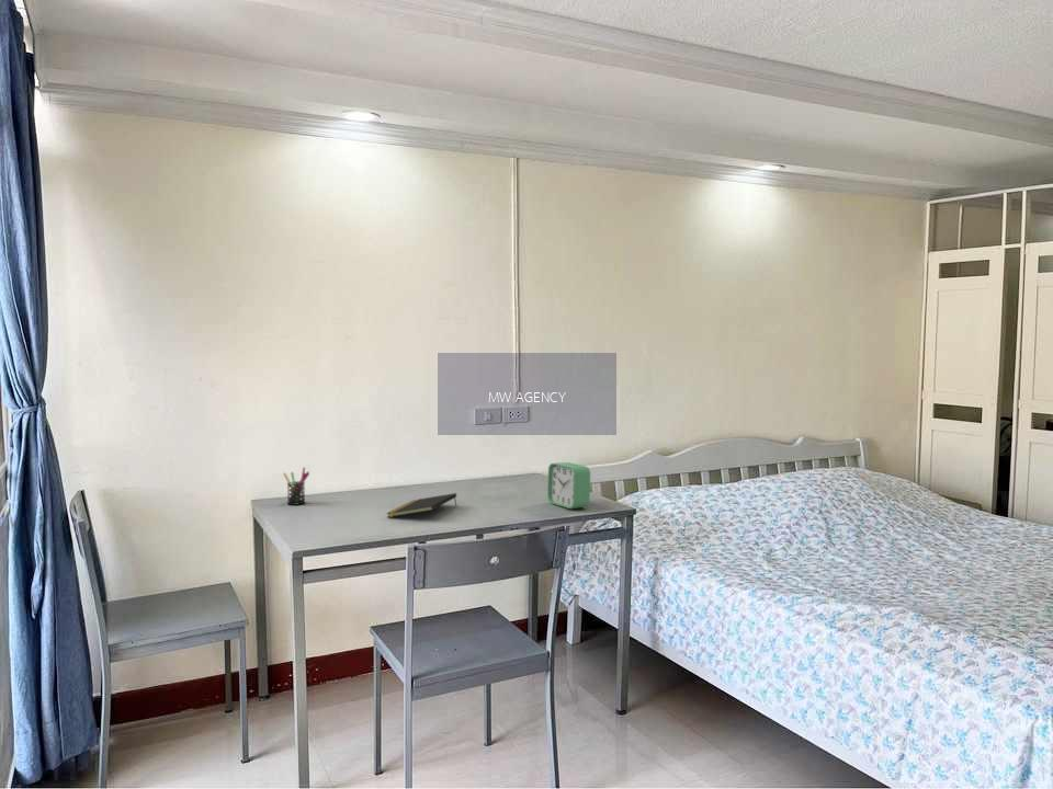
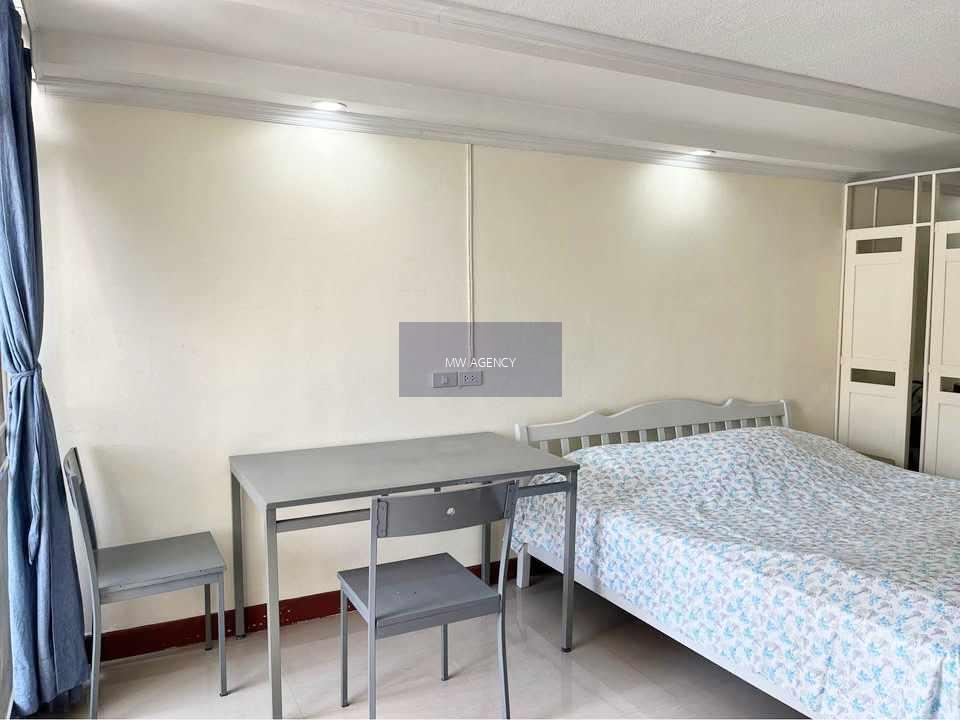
- alarm clock [546,461,591,510]
- notepad [385,492,457,518]
- pen holder [282,467,310,506]
